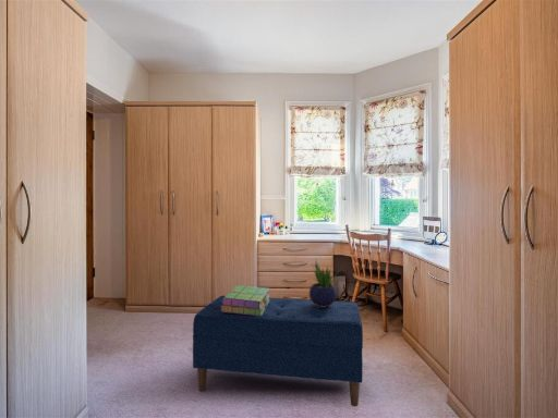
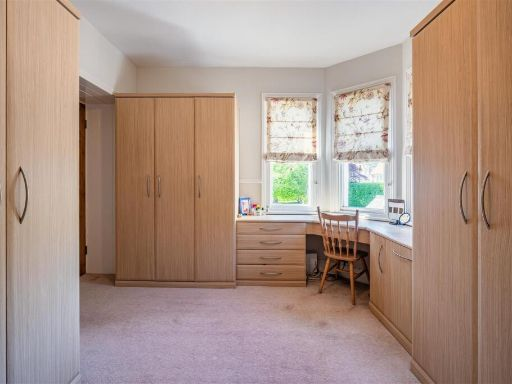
- potted plant [308,258,342,307]
- bench [192,295,364,407]
- stack of books [221,284,271,316]
